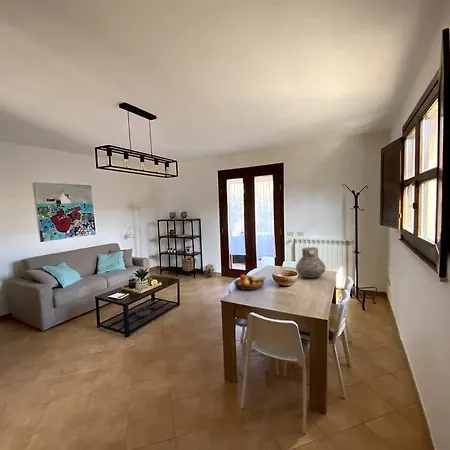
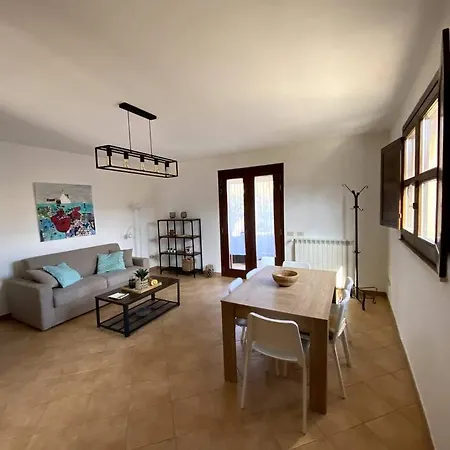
- vase [295,246,326,279]
- fruit bowl [233,273,267,291]
